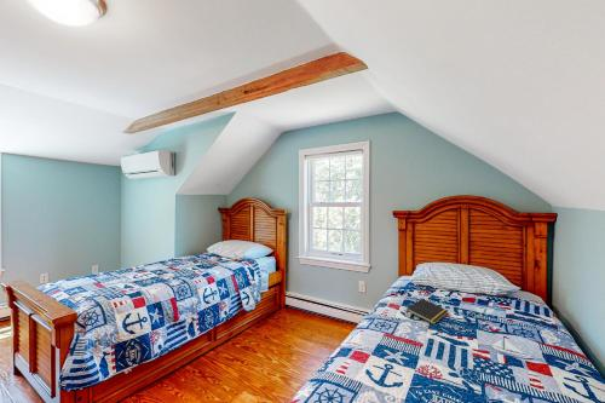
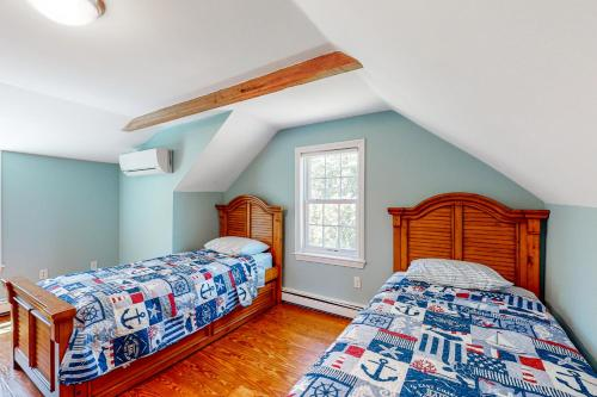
- notepad [405,298,449,326]
